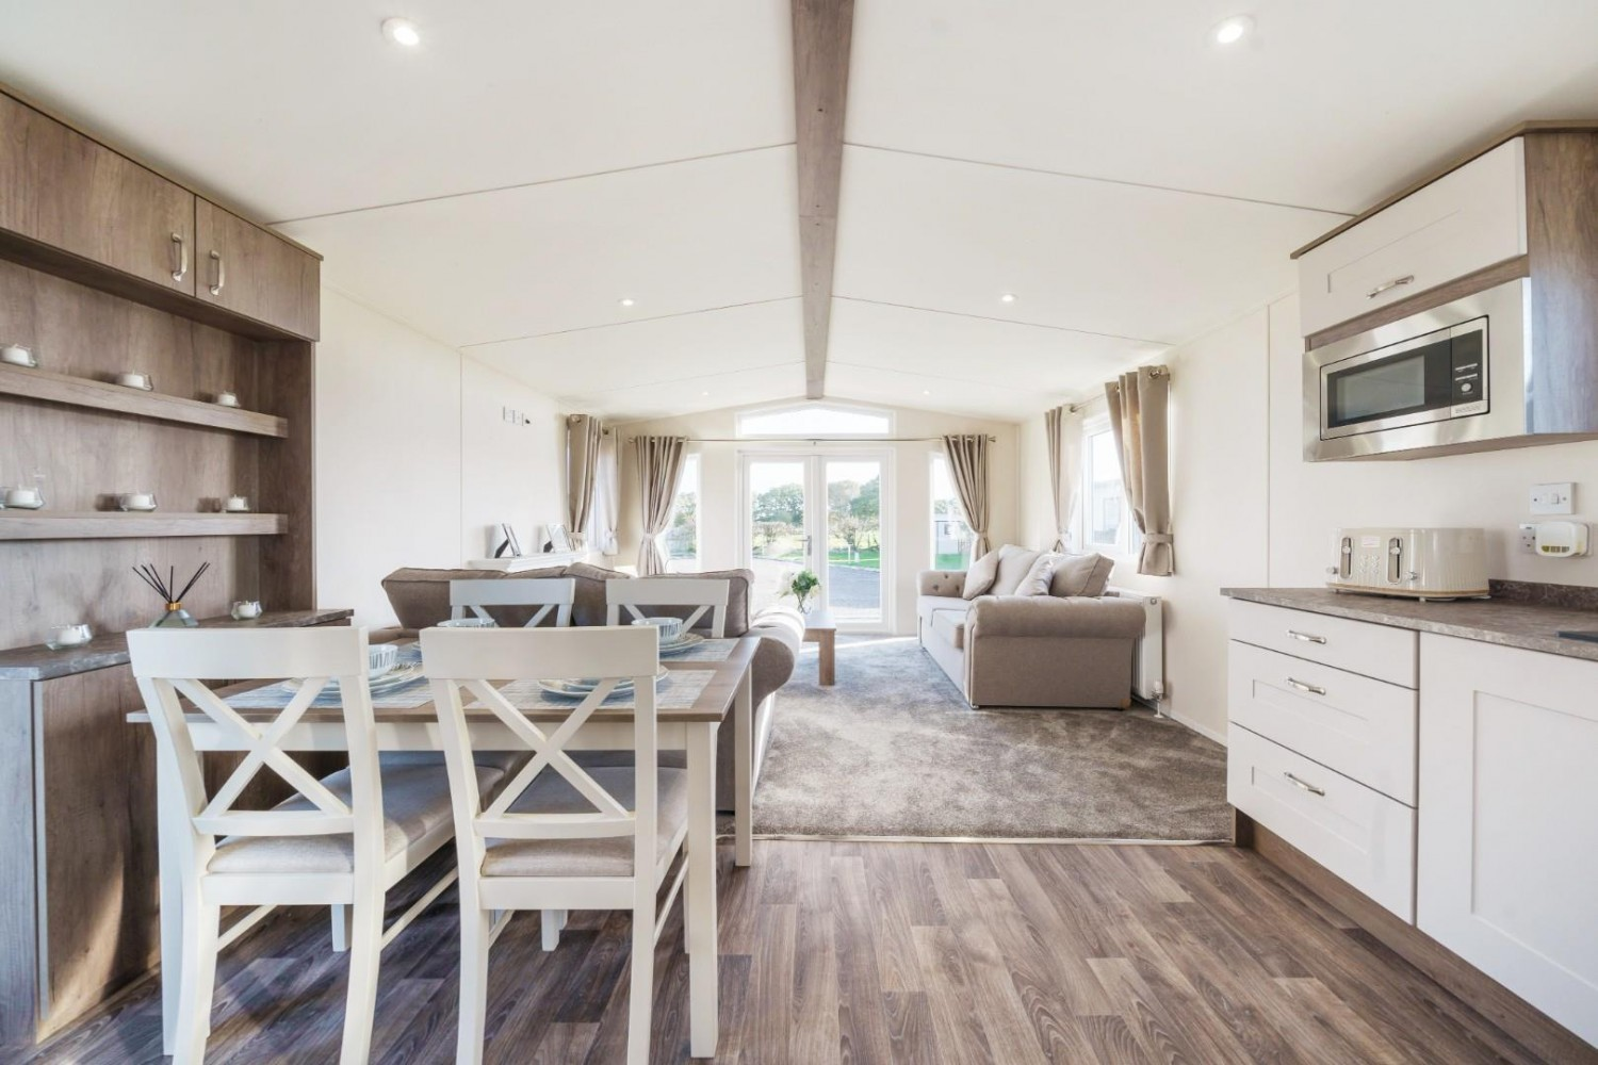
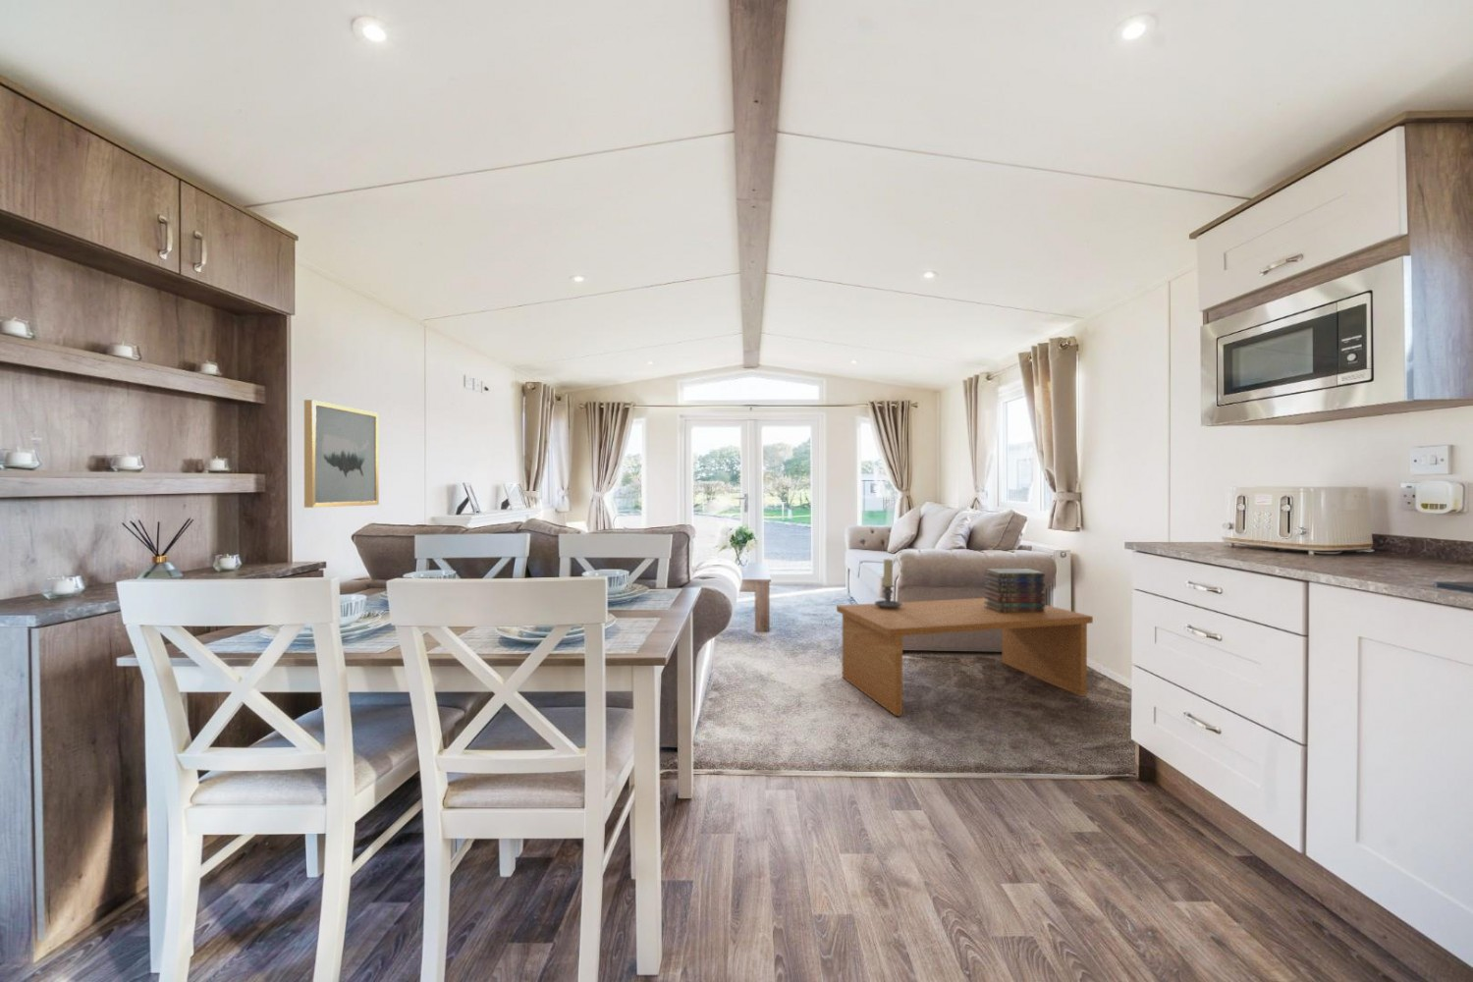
+ book stack [983,568,1047,613]
+ wall art [304,399,380,509]
+ candle holder [873,558,902,609]
+ coffee table [835,597,1094,717]
